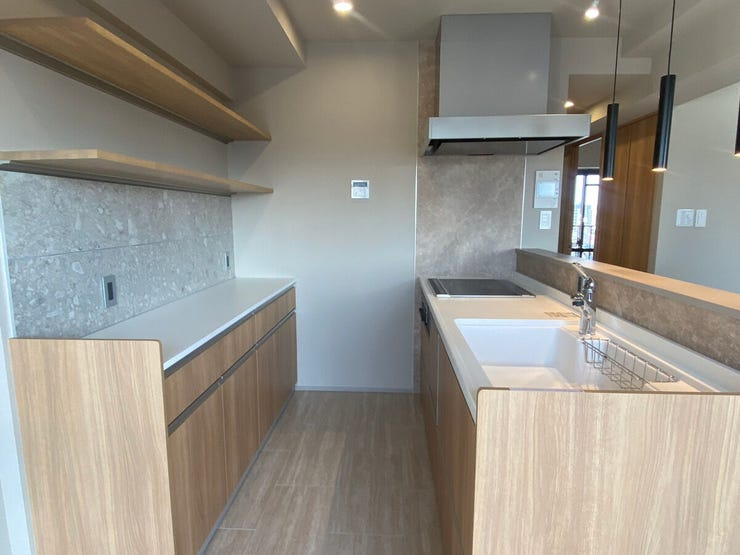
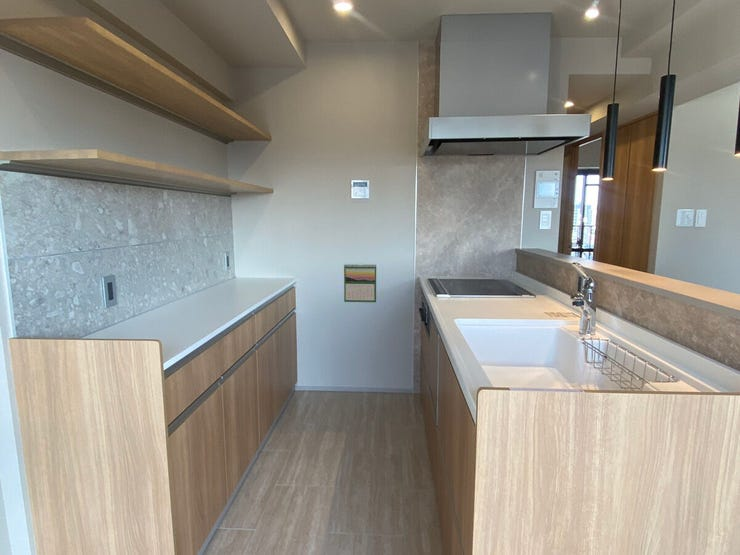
+ calendar [343,262,377,303]
